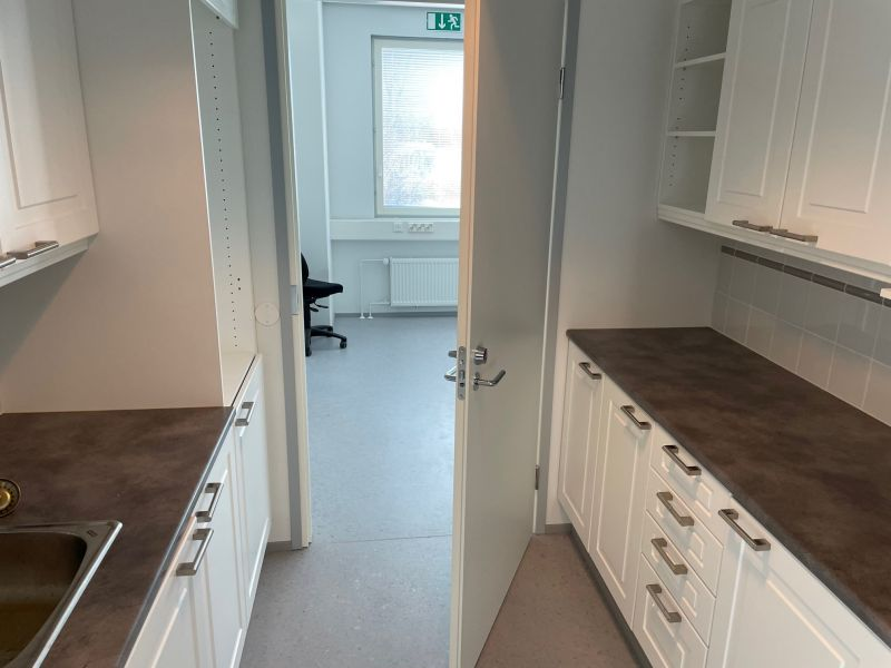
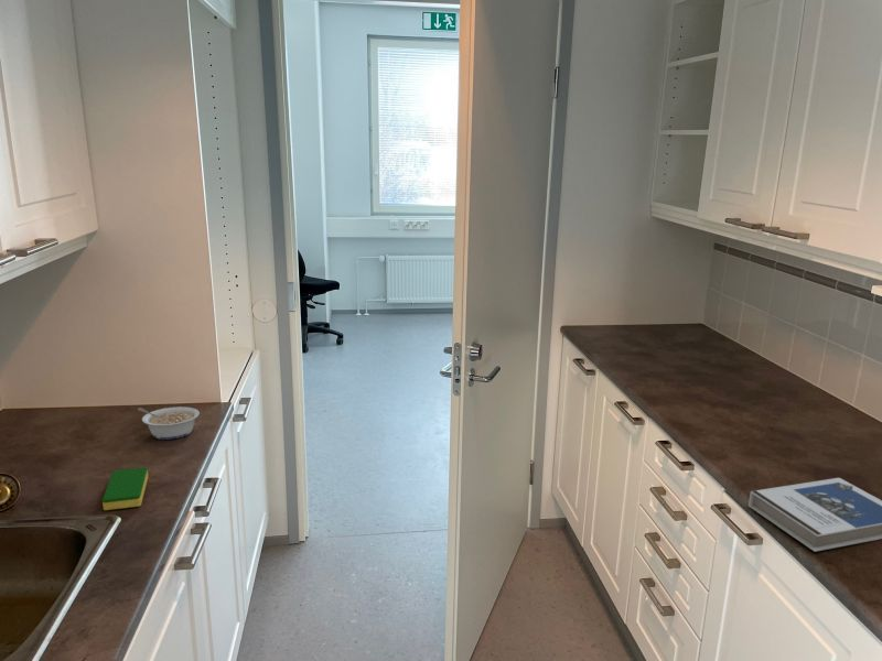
+ hardback book [747,477,882,553]
+ dish sponge [101,466,149,511]
+ legume [137,405,201,441]
